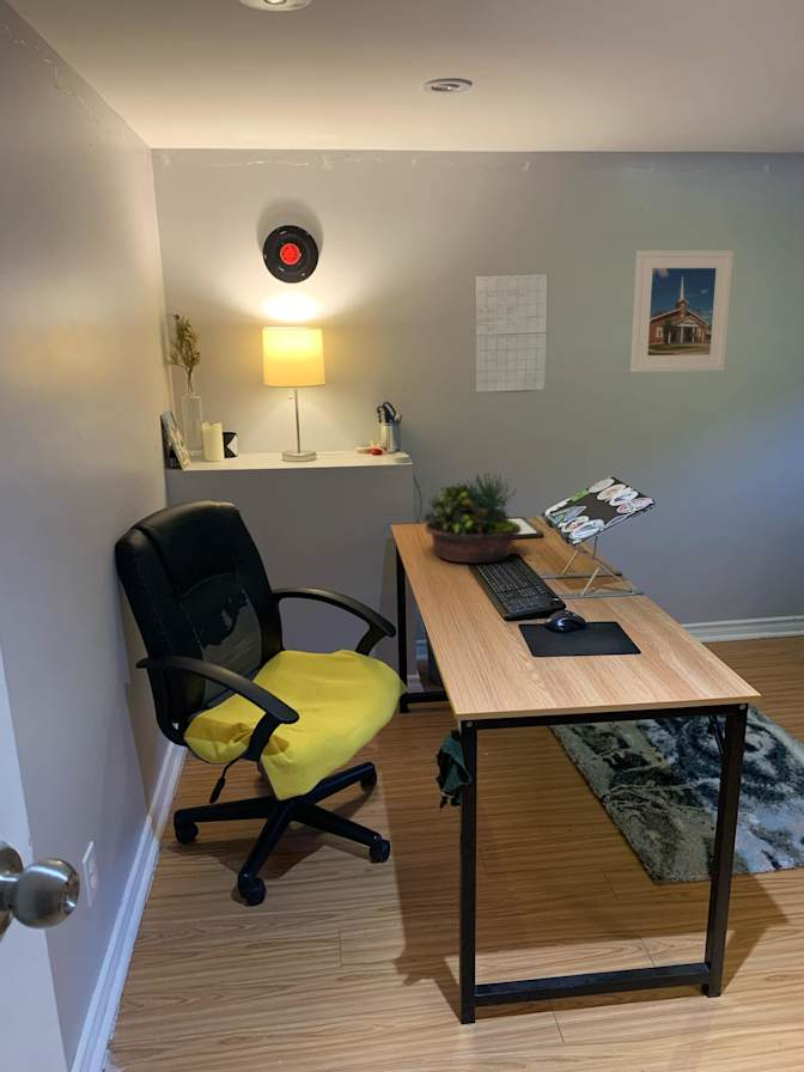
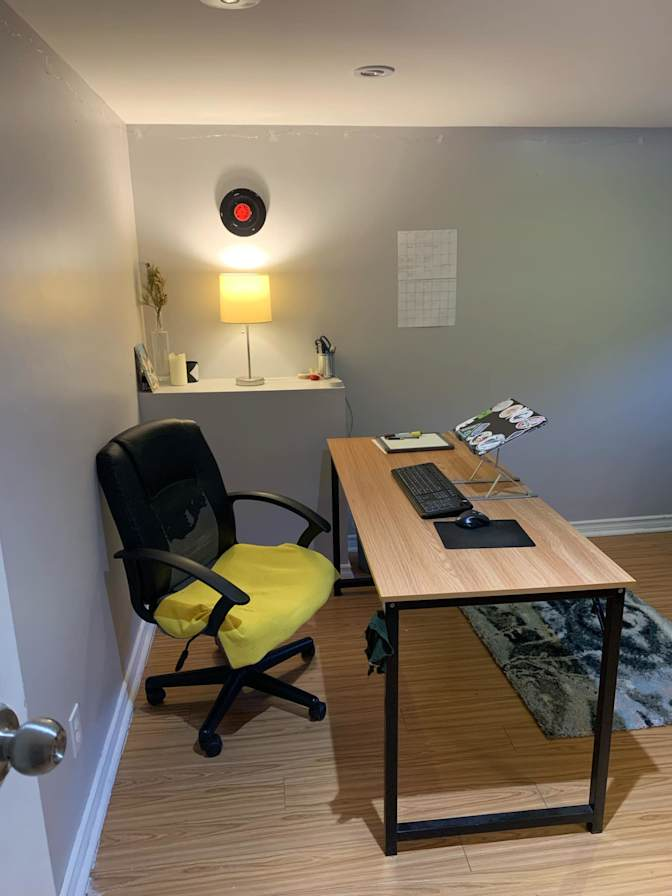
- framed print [629,250,735,373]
- succulent planter [419,470,523,565]
